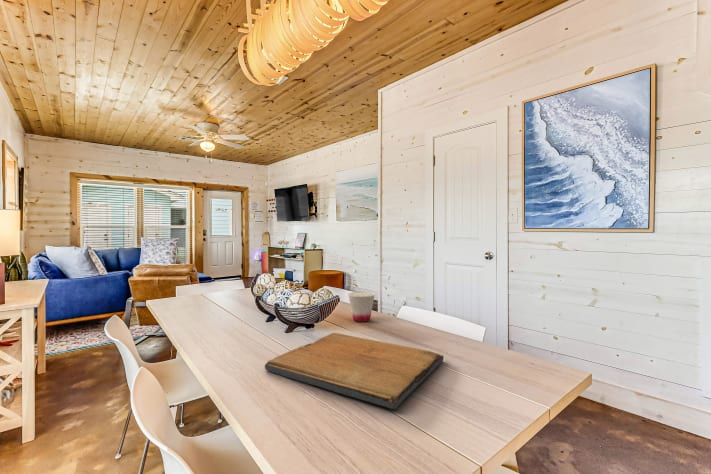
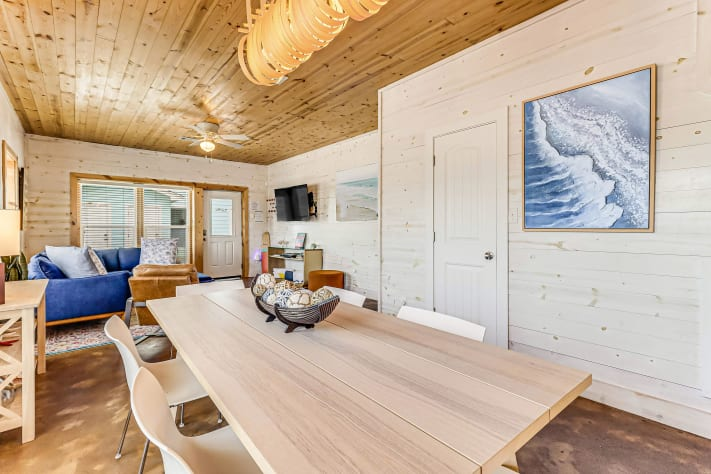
- cup [347,291,376,323]
- religious icon [264,332,445,410]
